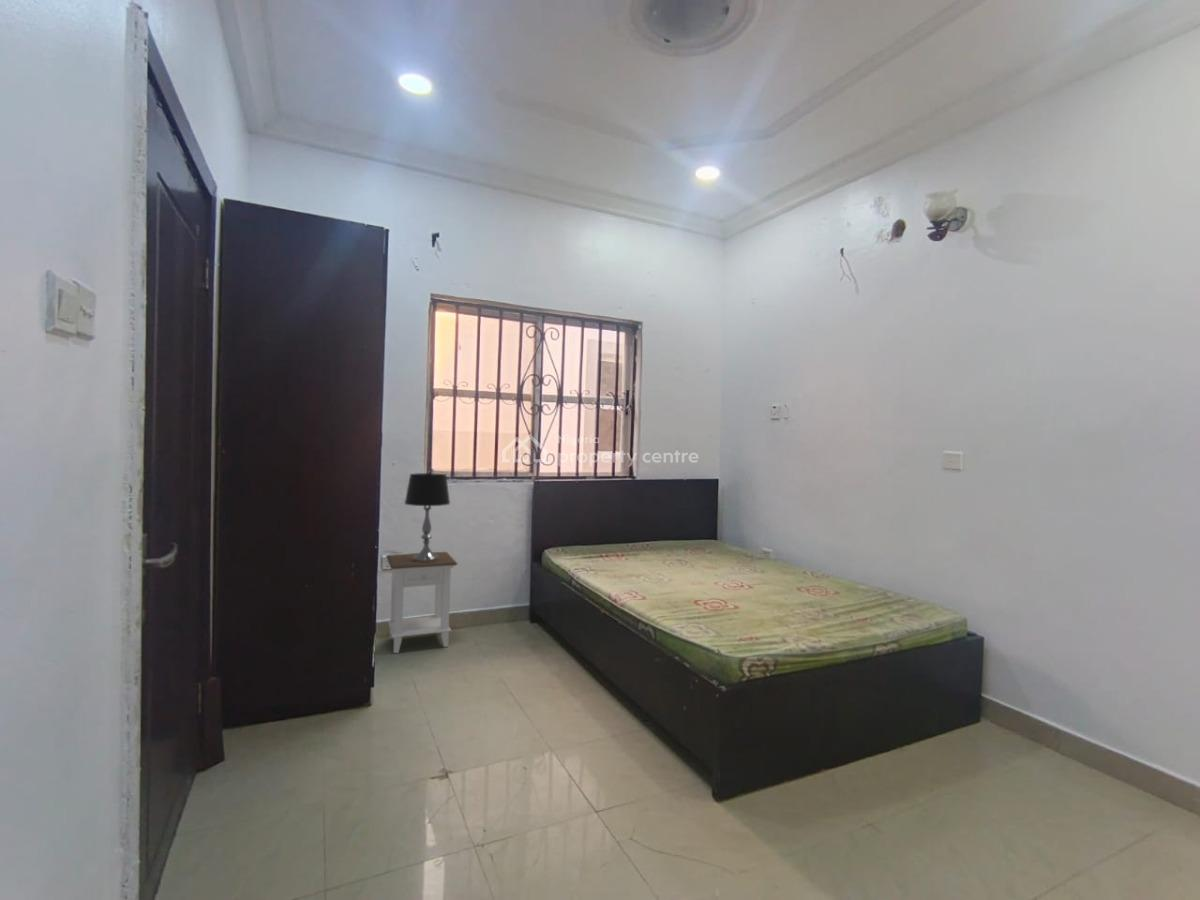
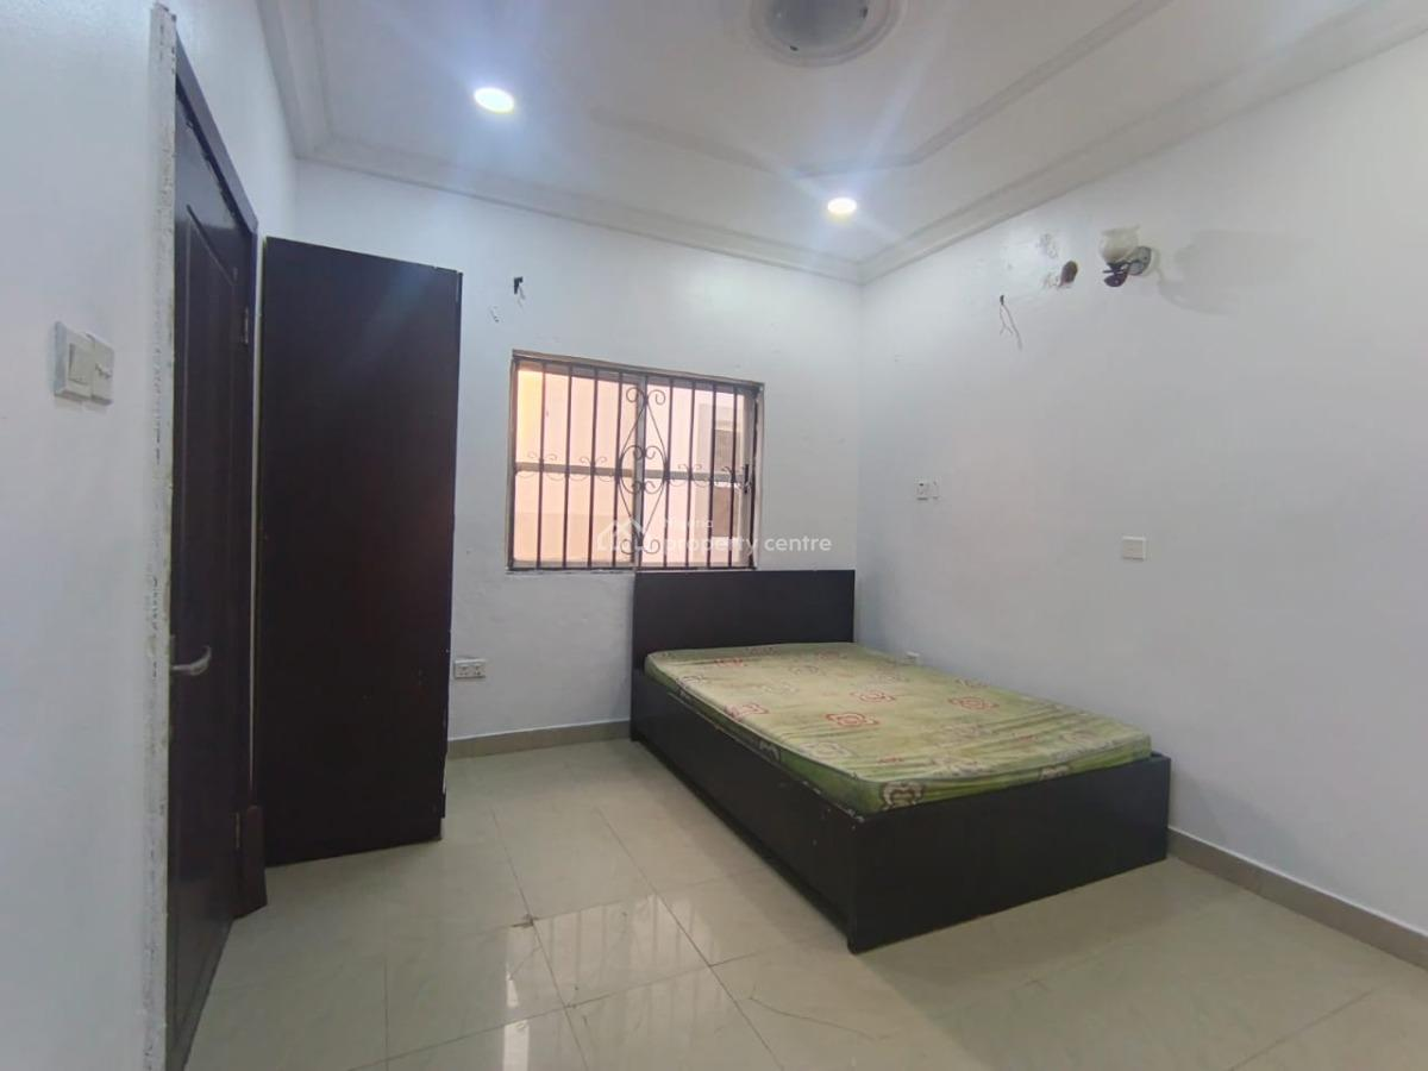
- table lamp [403,472,451,562]
- nightstand [385,551,458,654]
